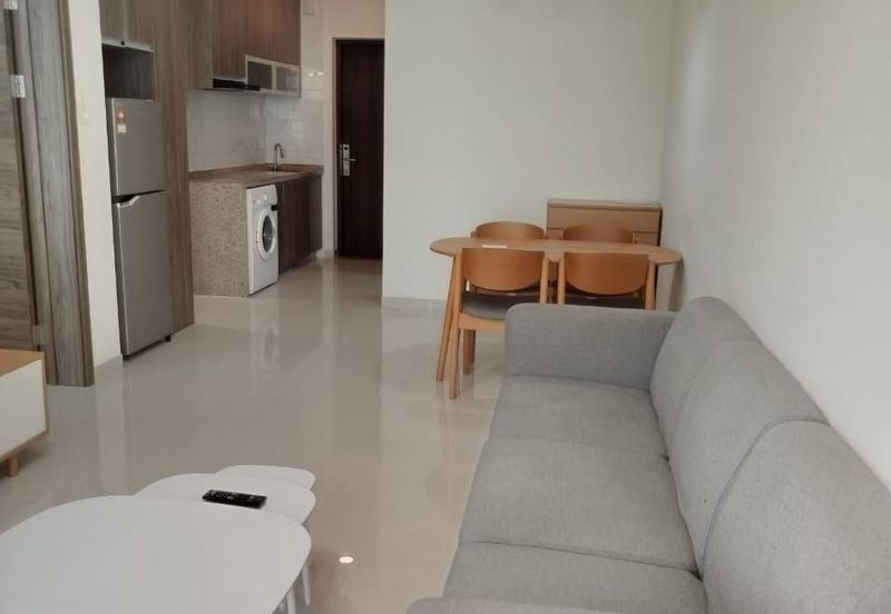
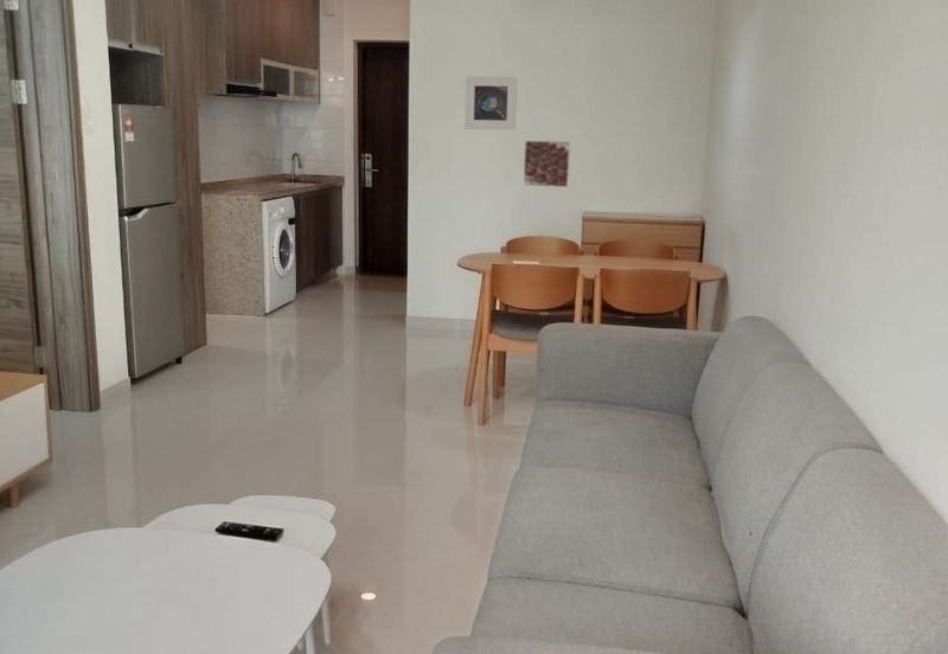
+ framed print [463,76,518,132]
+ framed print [523,140,571,188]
